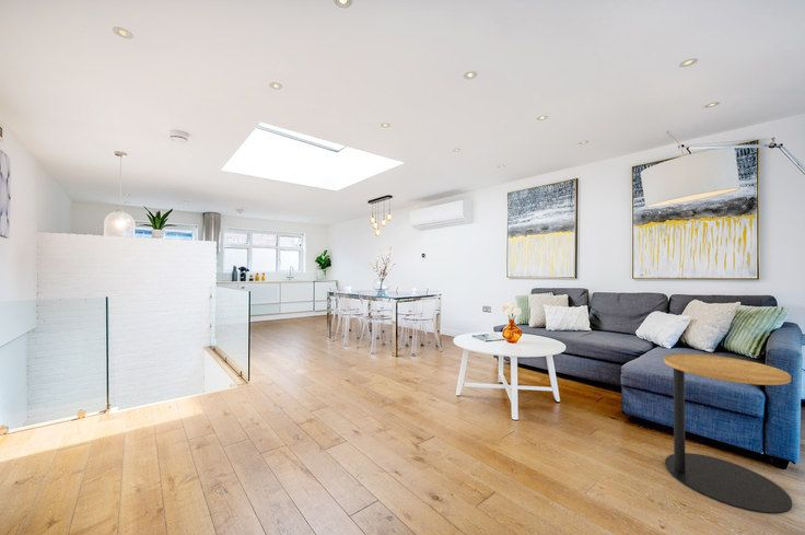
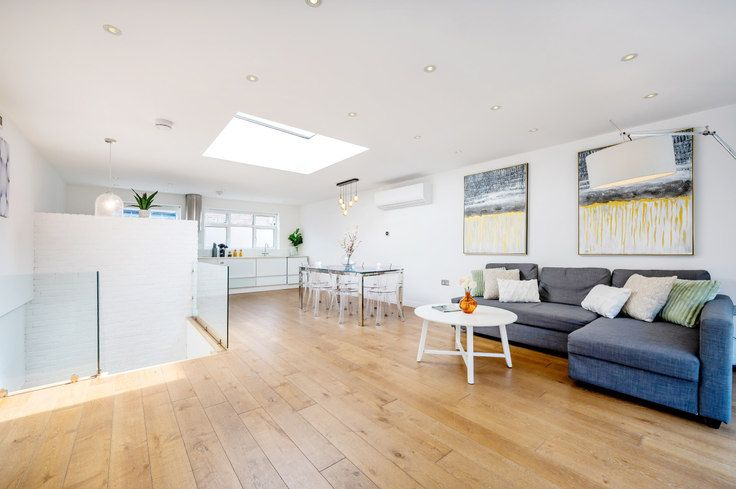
- side table [663,352,793,515]
